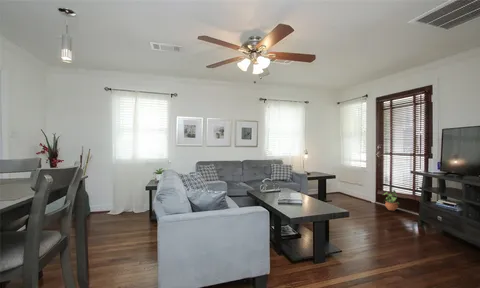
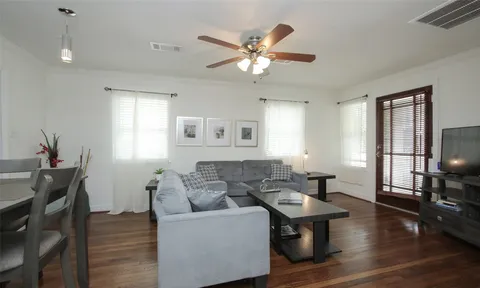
- potted plant [381,189,400,212]
